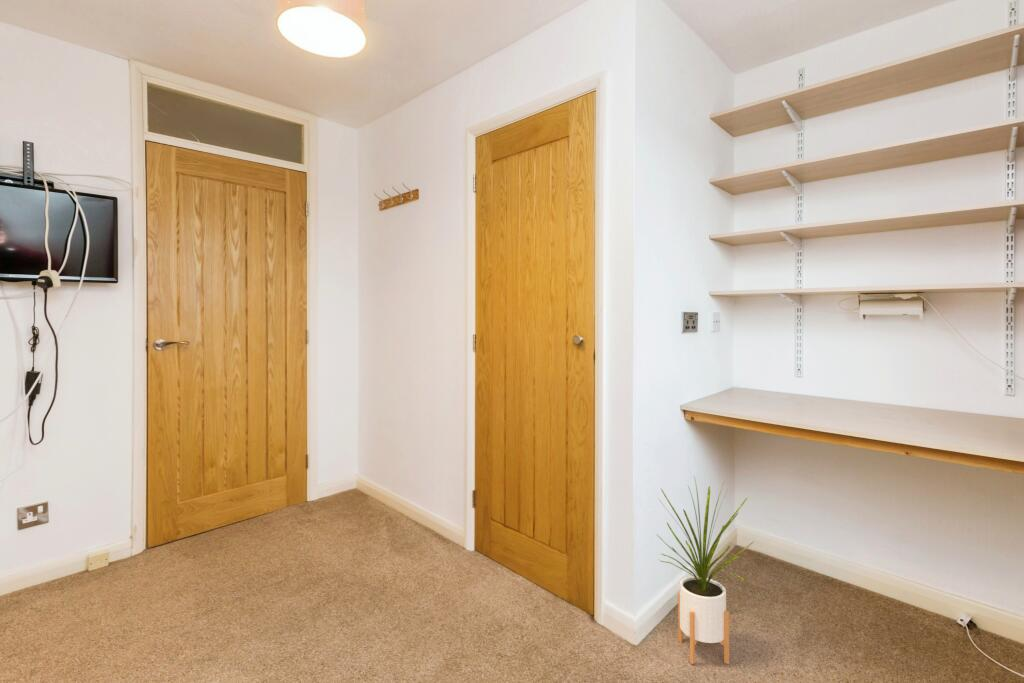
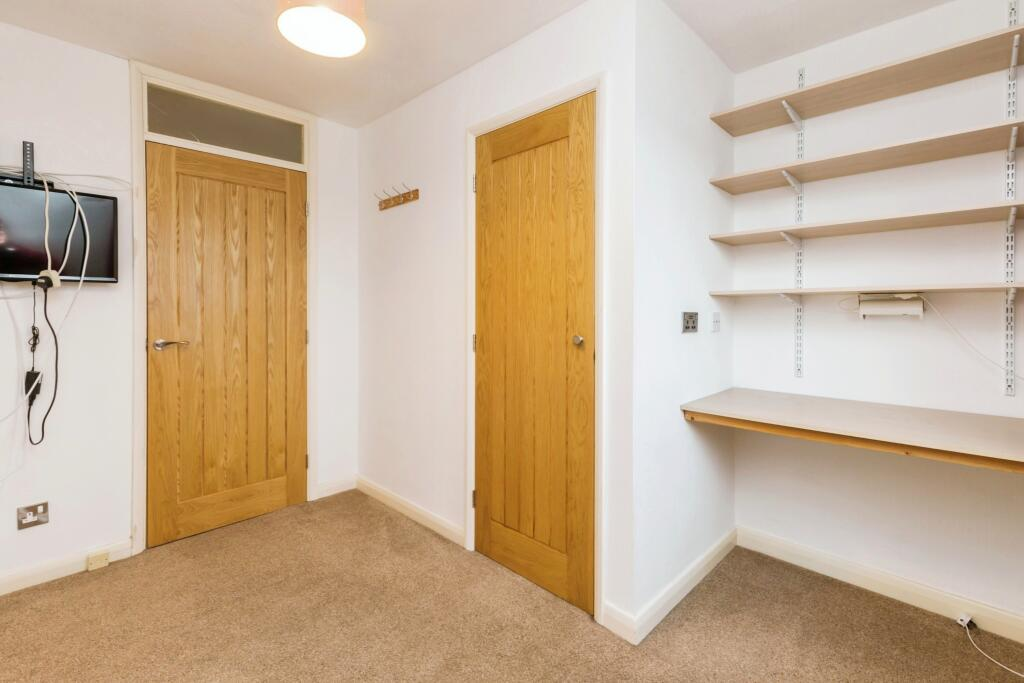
- house plant [657,475,754,665]
